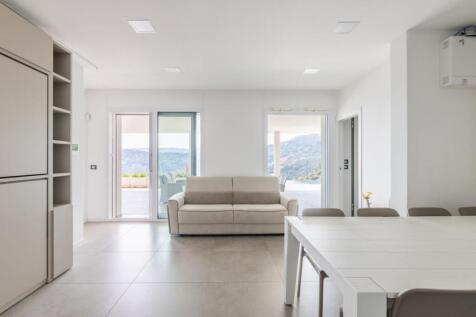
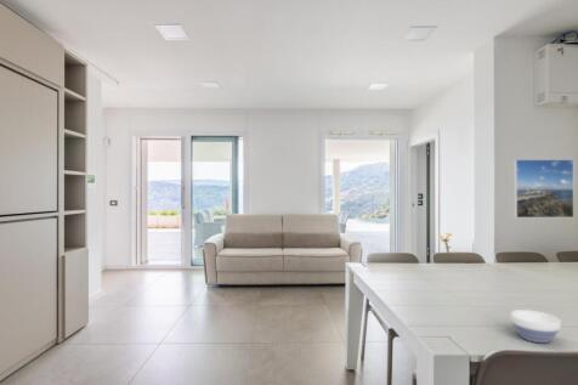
+ bowl [509,308,562,344]
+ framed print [512,158,576,219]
